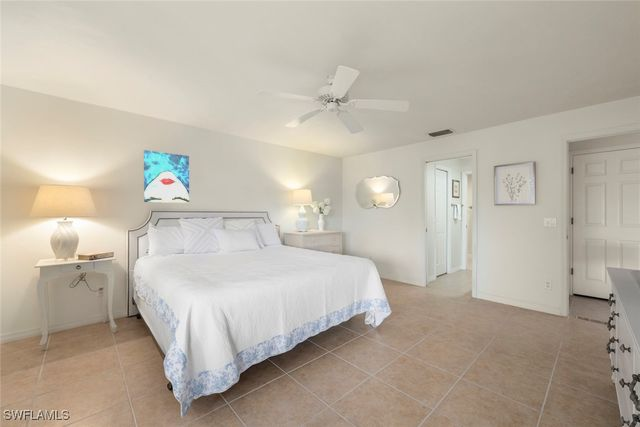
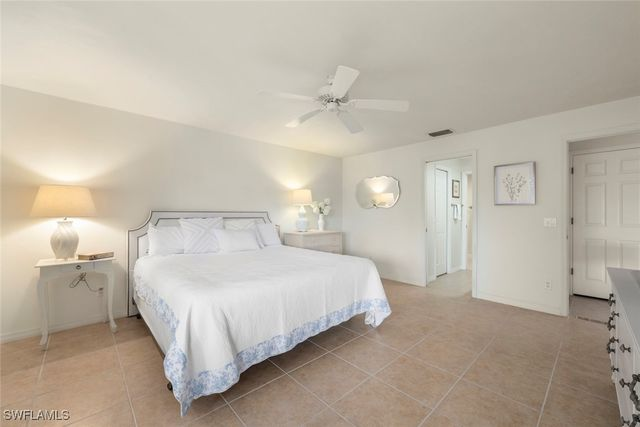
- wall art [143,149,190,204]
